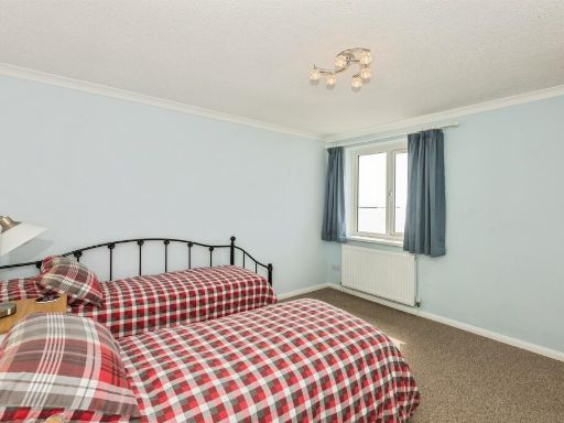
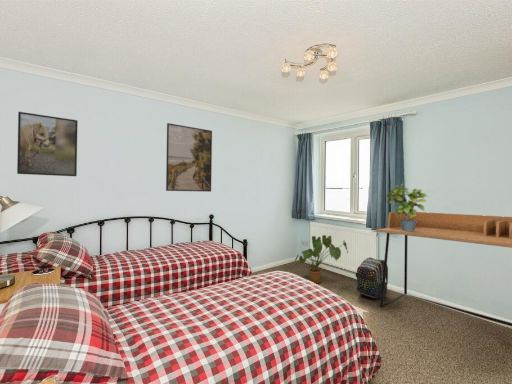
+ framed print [16,111,79,177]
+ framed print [165,122,213,193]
+ desk [376,211,512,327]
+ house plant [294,234,349,284]
+ potted plant [385,183,428,231]
+ backpack [355,257,389,300]
